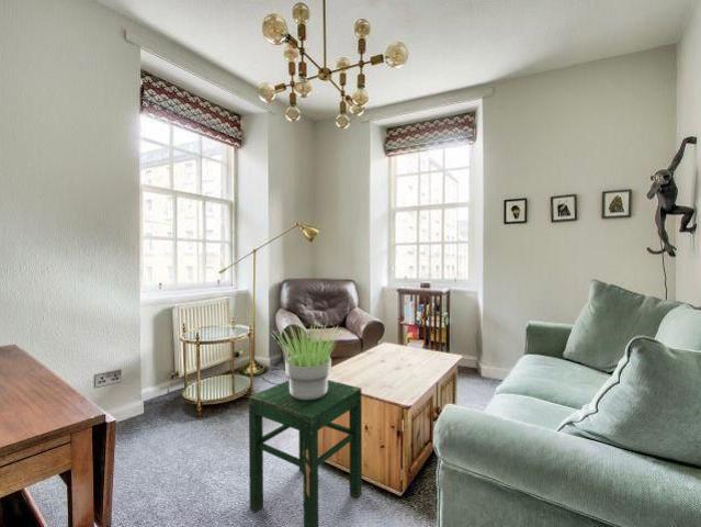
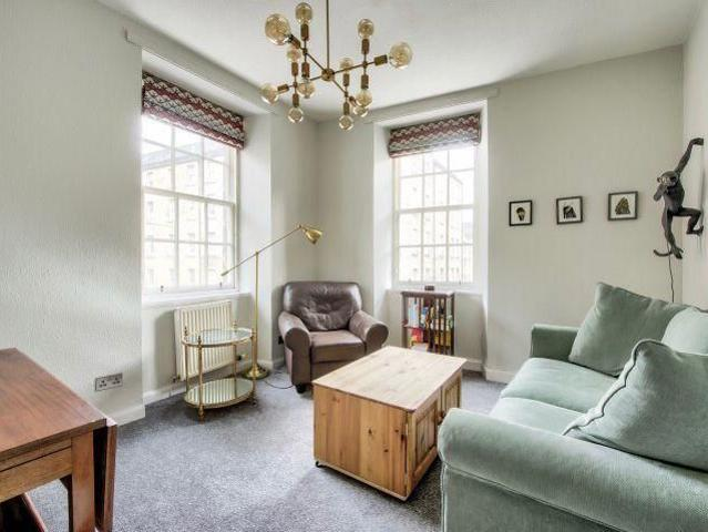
- potted plant [267,322,341,400]
- stool [248,379,363,527]
